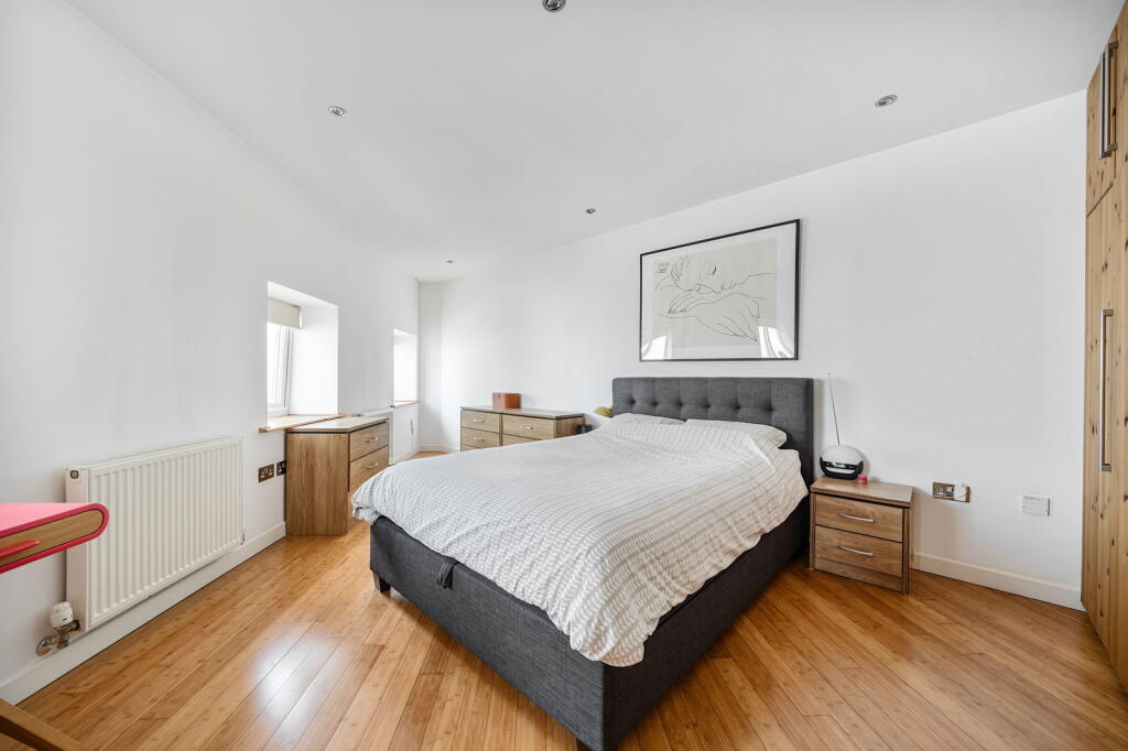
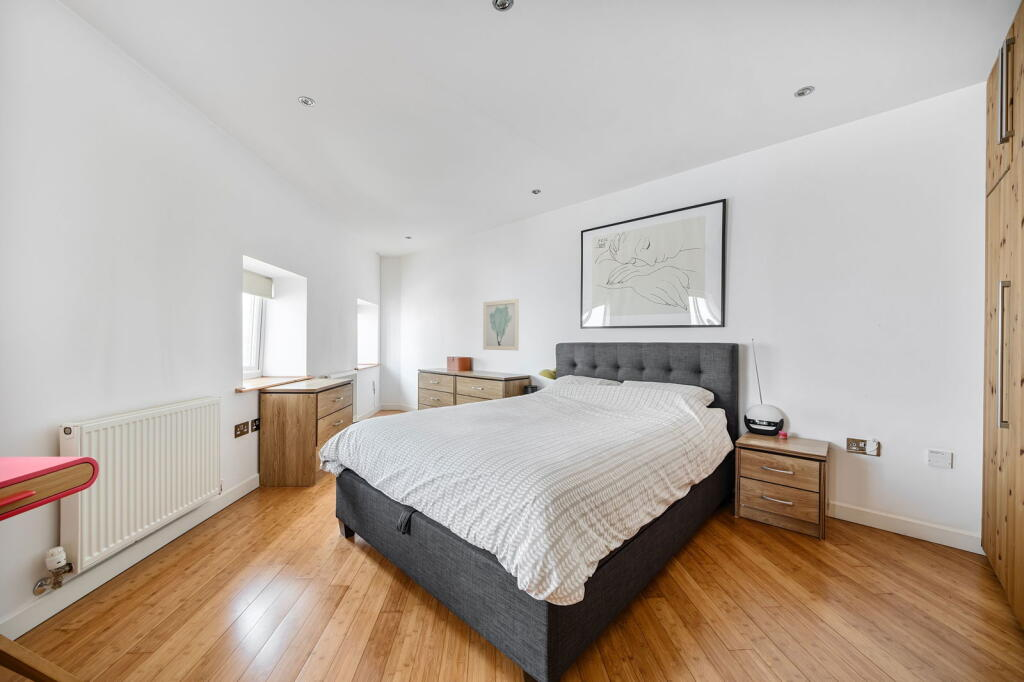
+ wall art [482,298,520,352]
